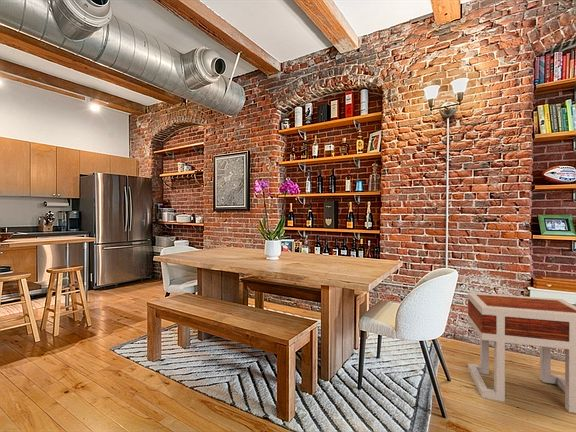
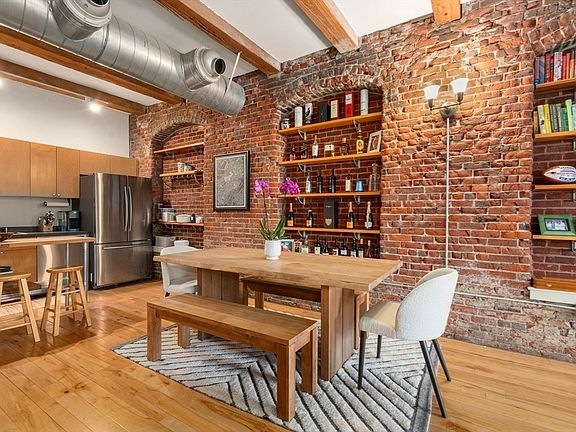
- side table [467,292,576,414]
